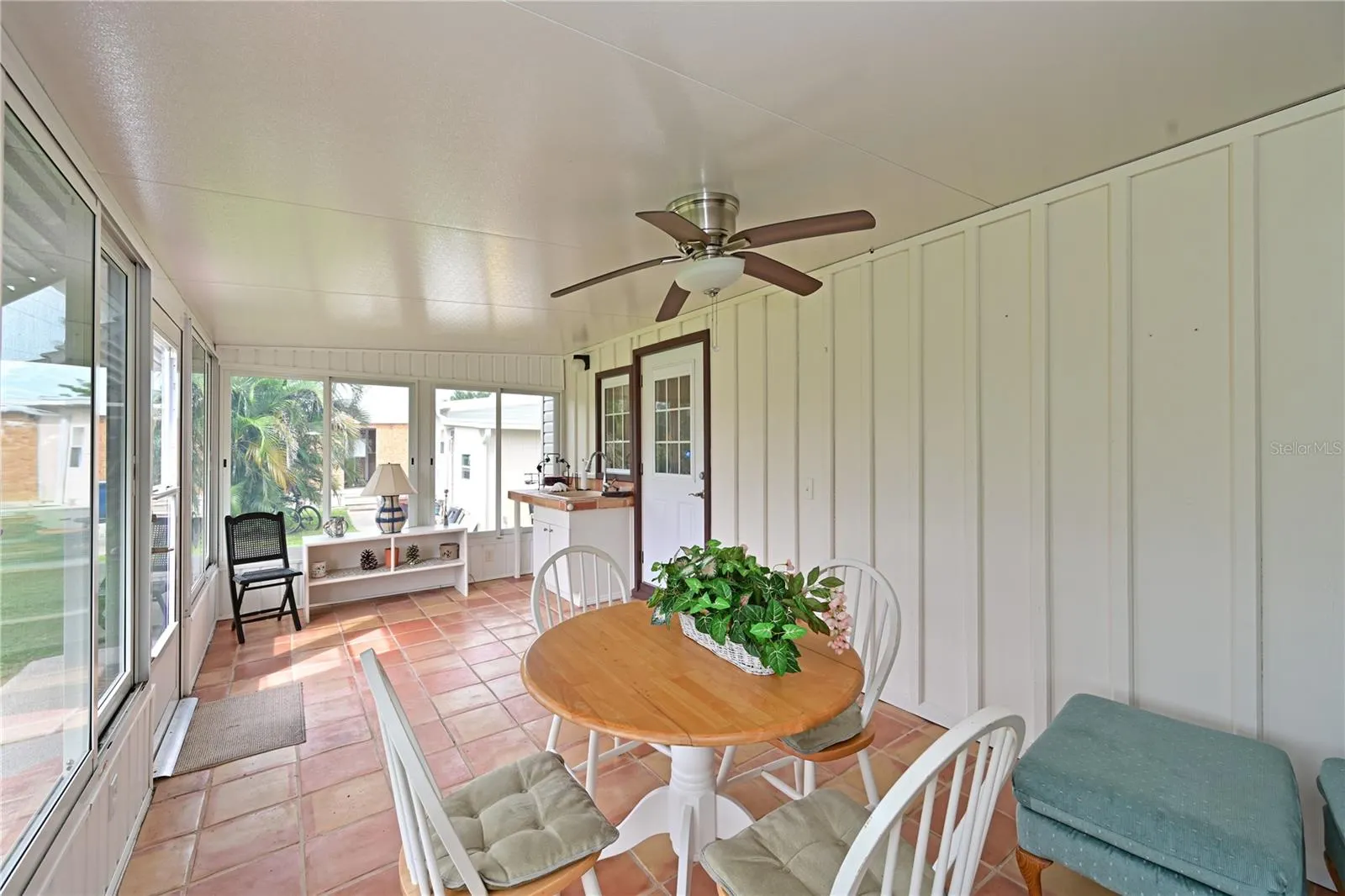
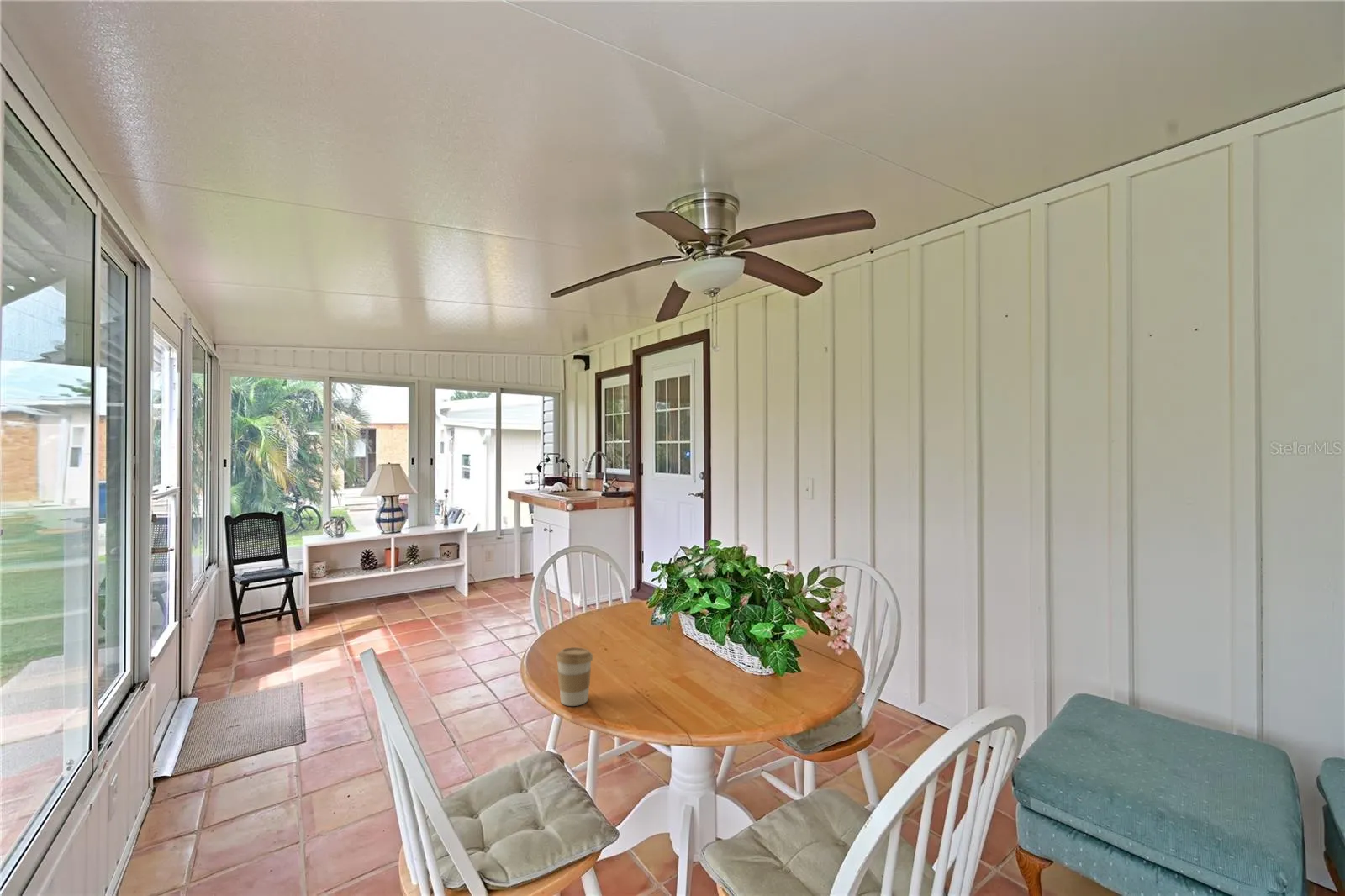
+ coffee cup [555,646,593,707]
